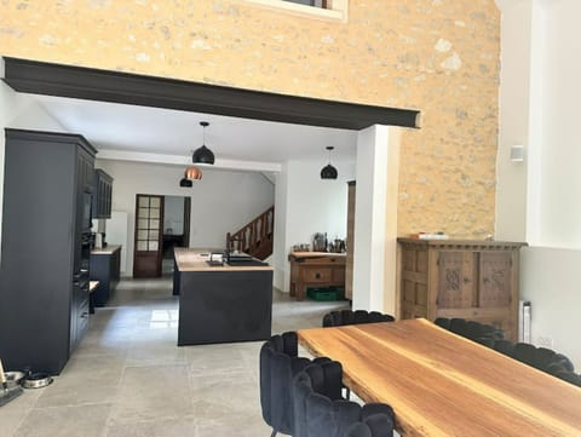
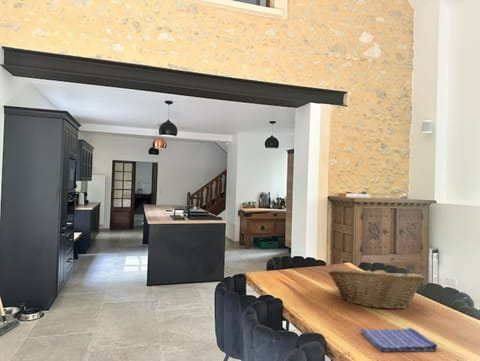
+ dish towel [359,327,439,353]
+ fruit basket [327,265,426,310]
